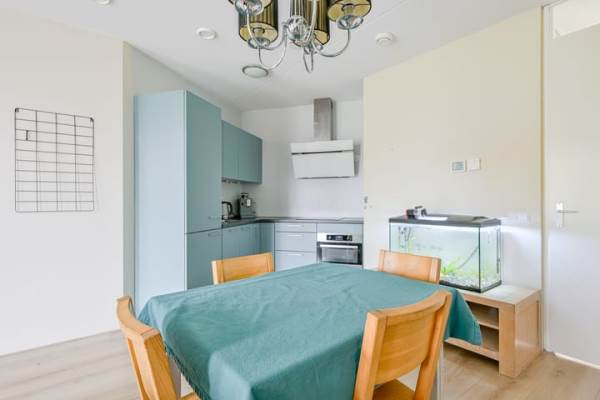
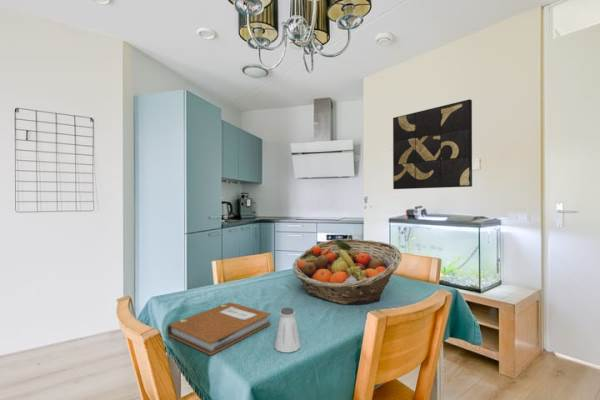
+ wall art [392,98,473,190]
+ saltshaker [273,307,301,353]
+ fruit basket [292,238,403,306]
+ notebook [166,301,272,356]
